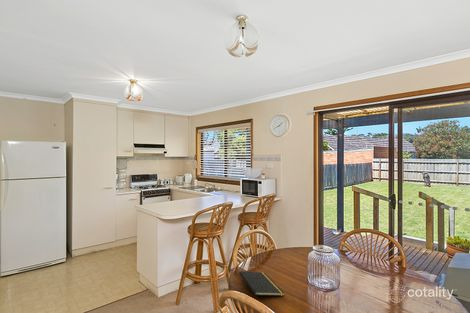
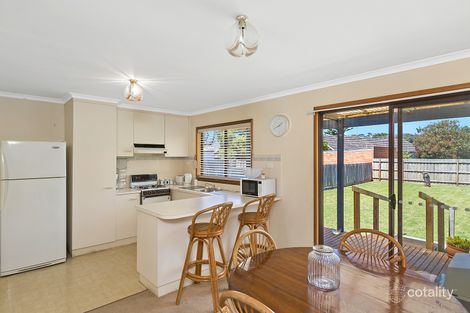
- notepad [238,270,285,301]
